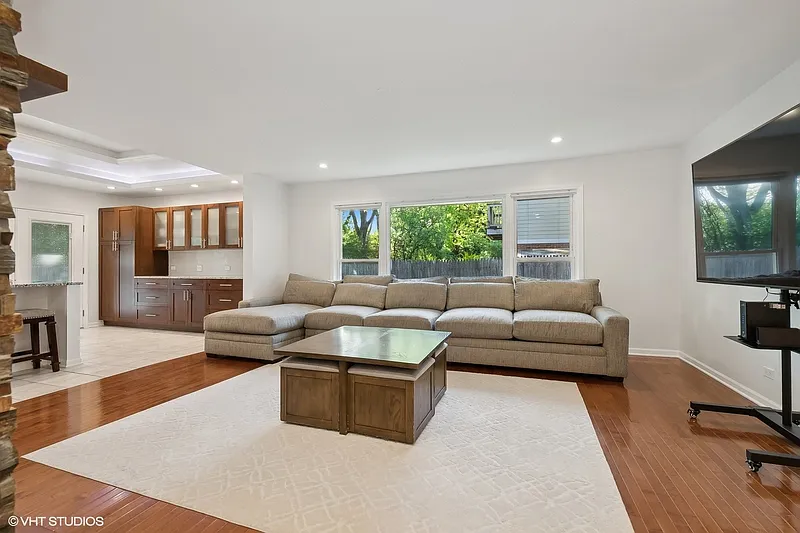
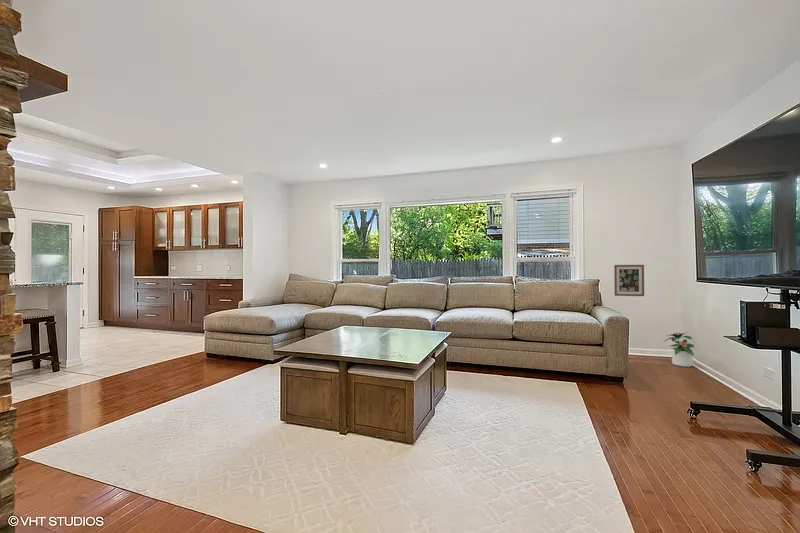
+ potted plant [663,332,695,368]
+ wall art [613,264,645,297]
